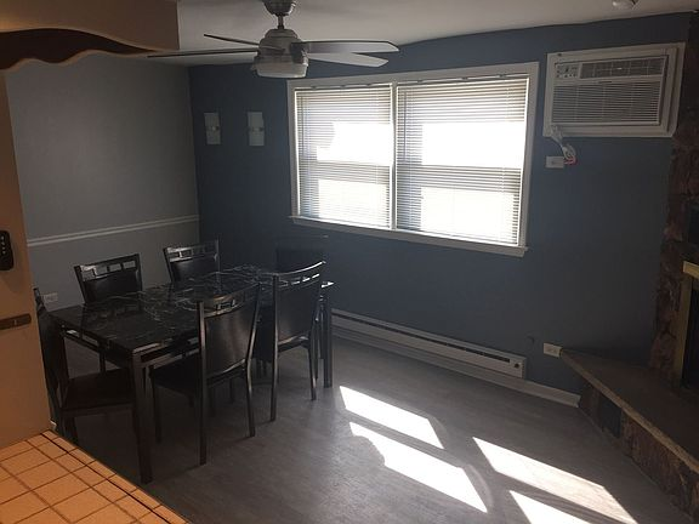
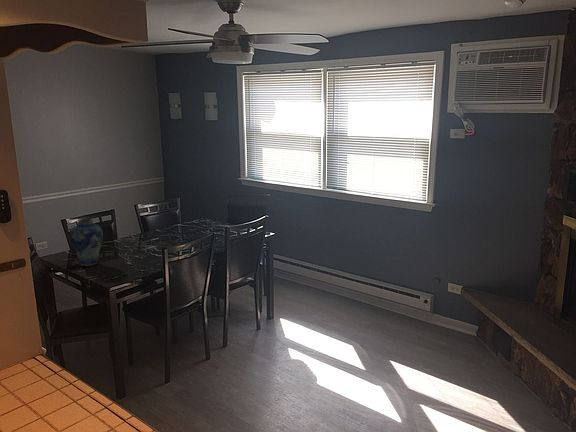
+ vase [69,218,104,267]
